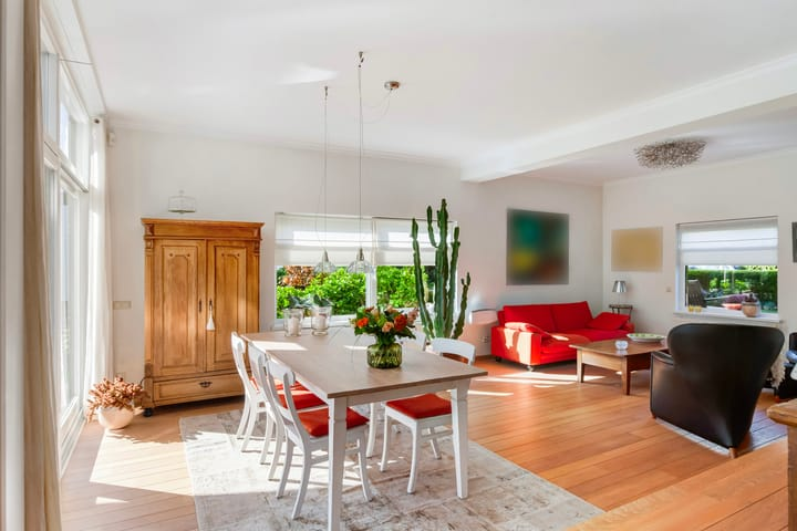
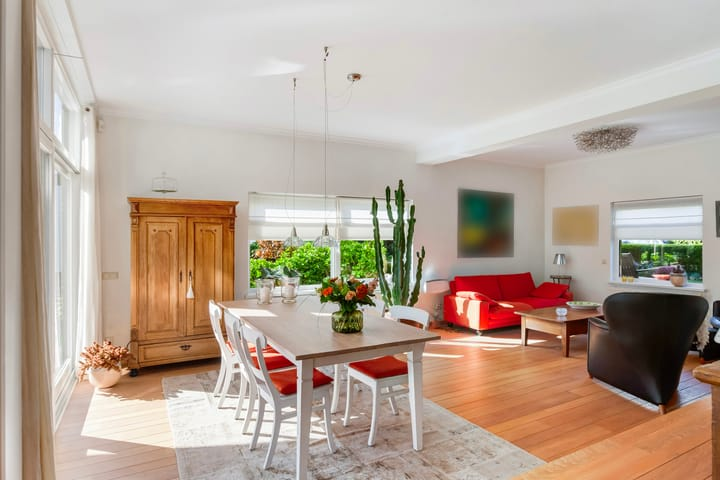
+ potted plant [428,305,446,329]
